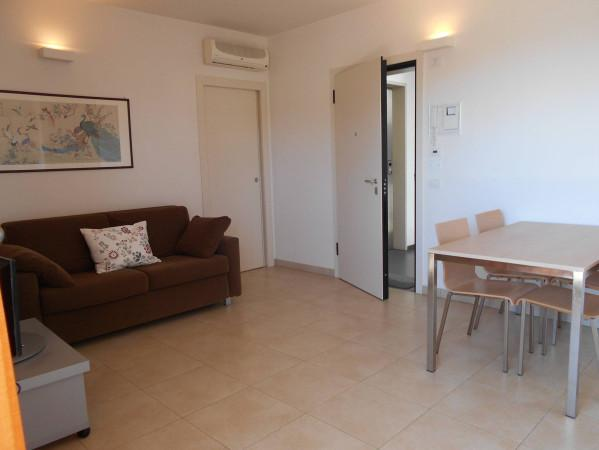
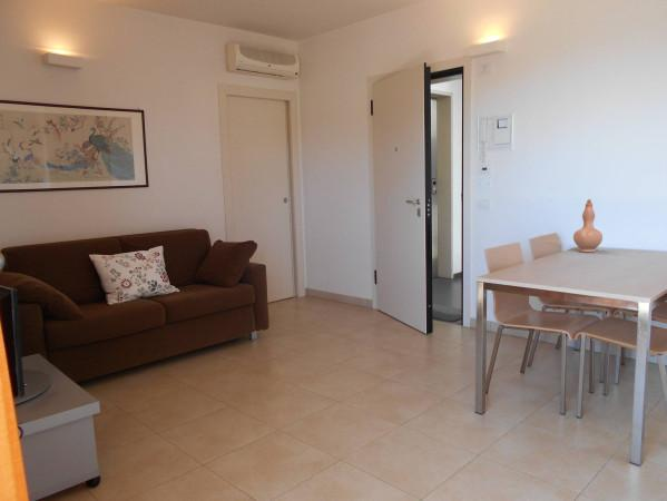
+ vase [572,198,604,253]
